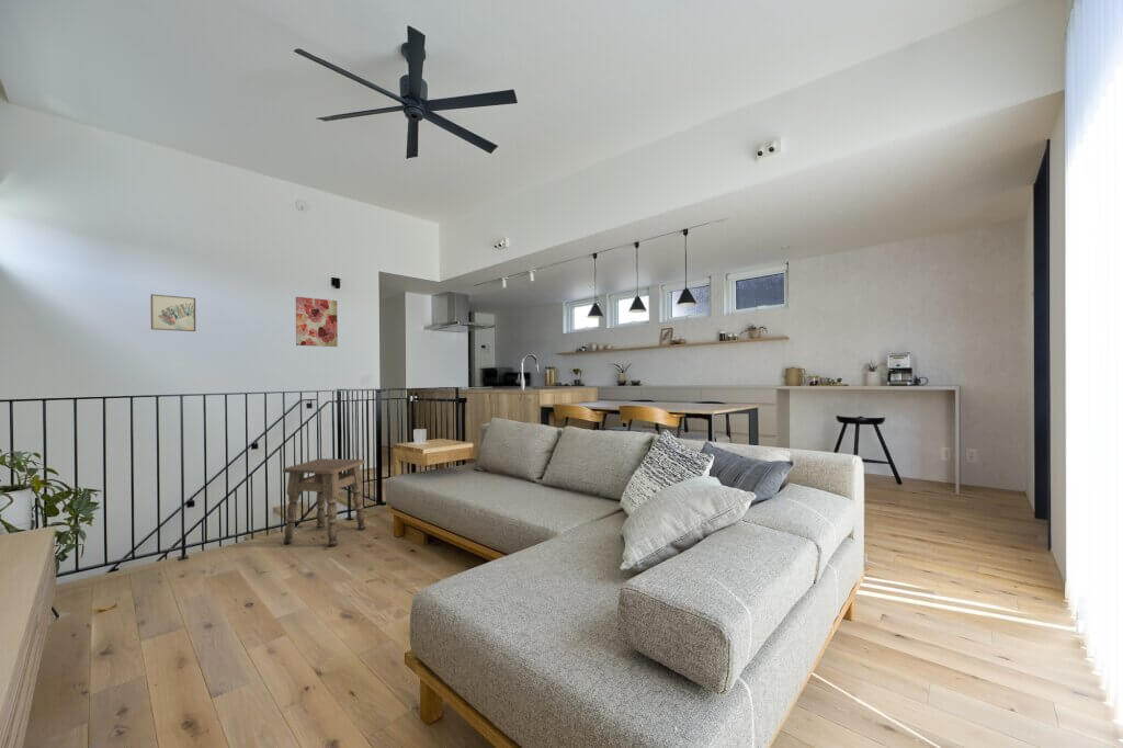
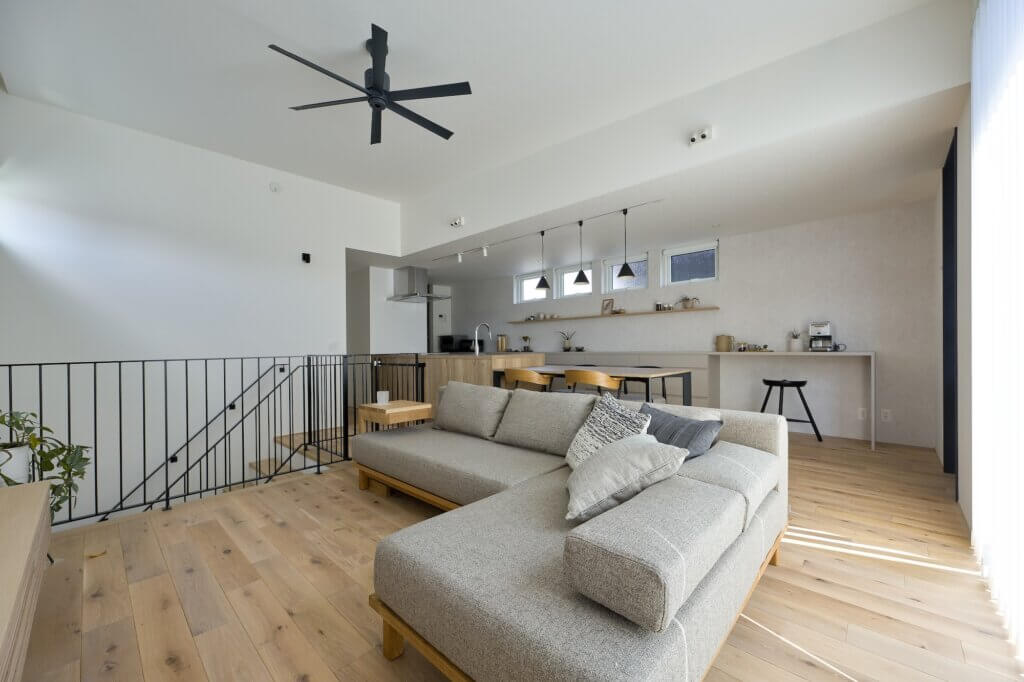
- wall art [149,293,196,332]
- side table [282,457,366,548]
- wall art [295,296,339,348]
